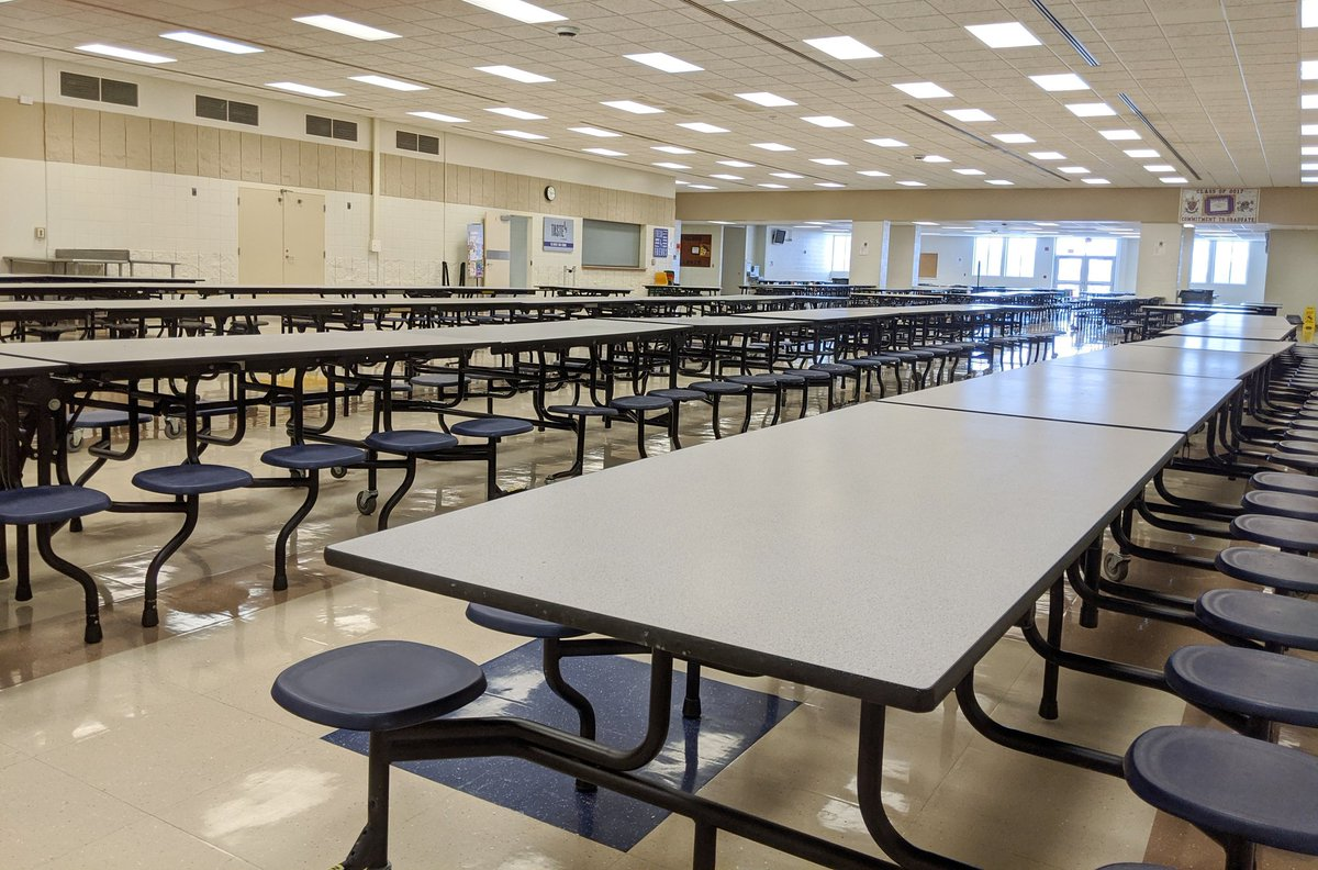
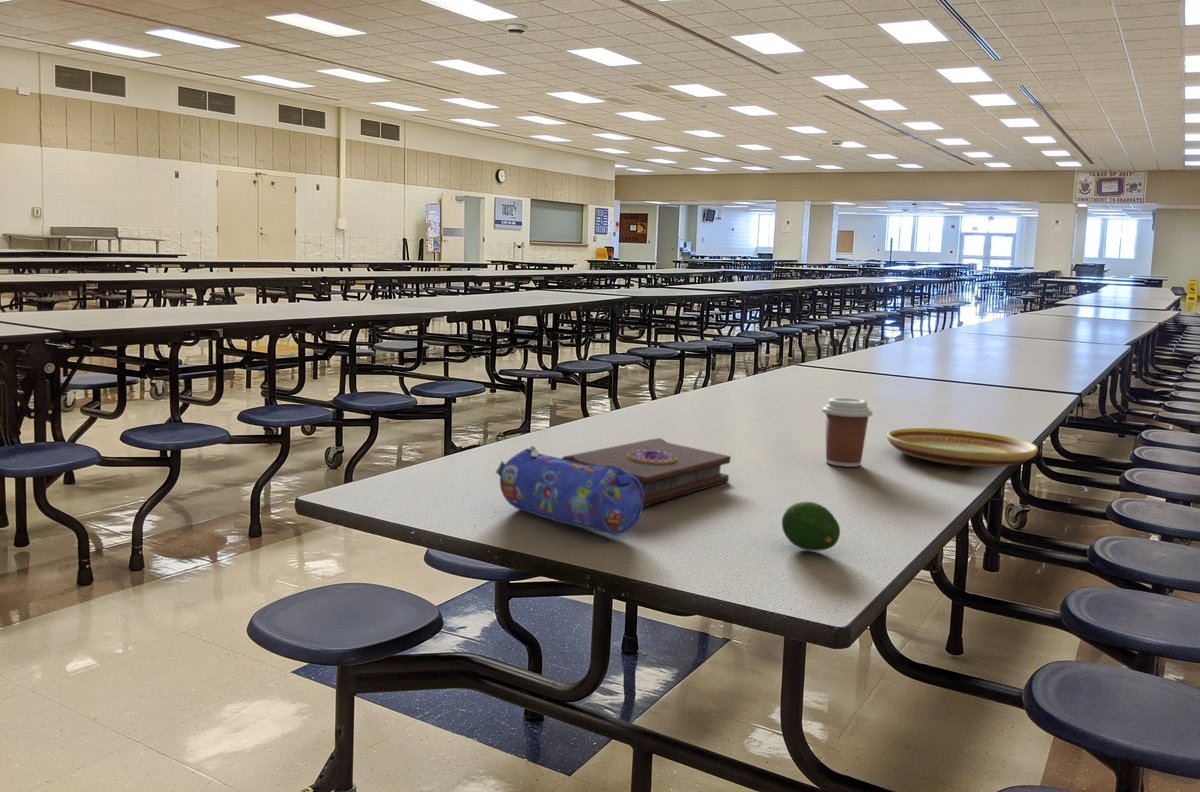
+ plate [886,427,1039,468]
+ book [560,437,732,508]
+ fruit [781,501,841,552]
+ coffee cup [821,397,874,468]
+ pencil case [494,445,644,537]
